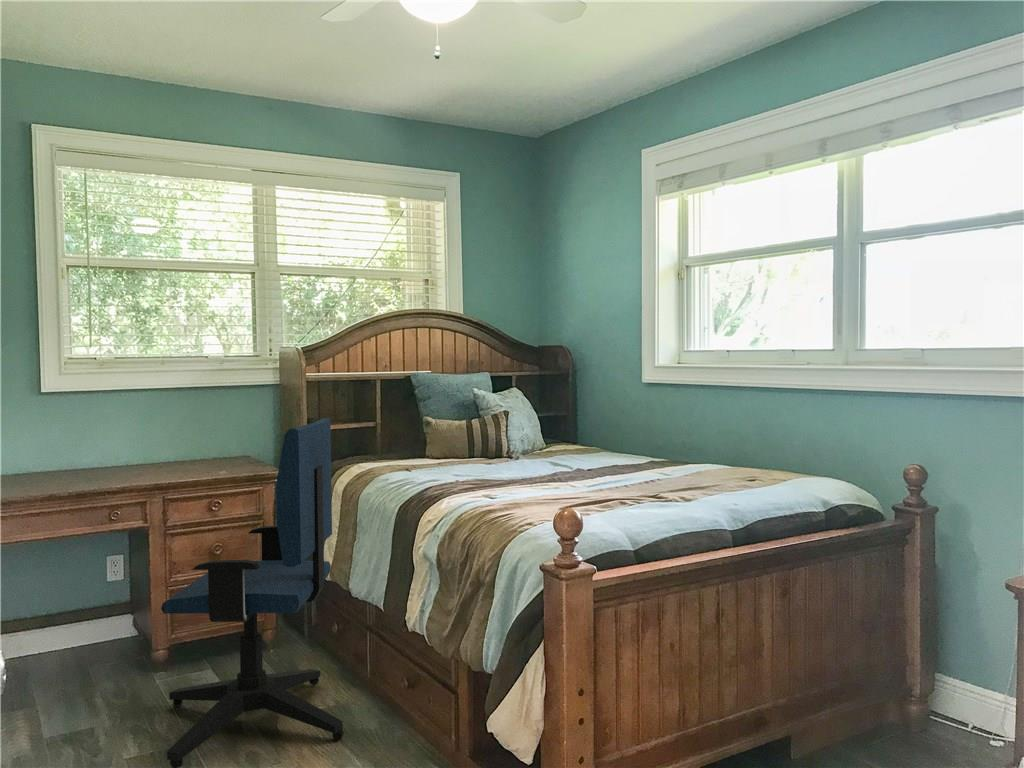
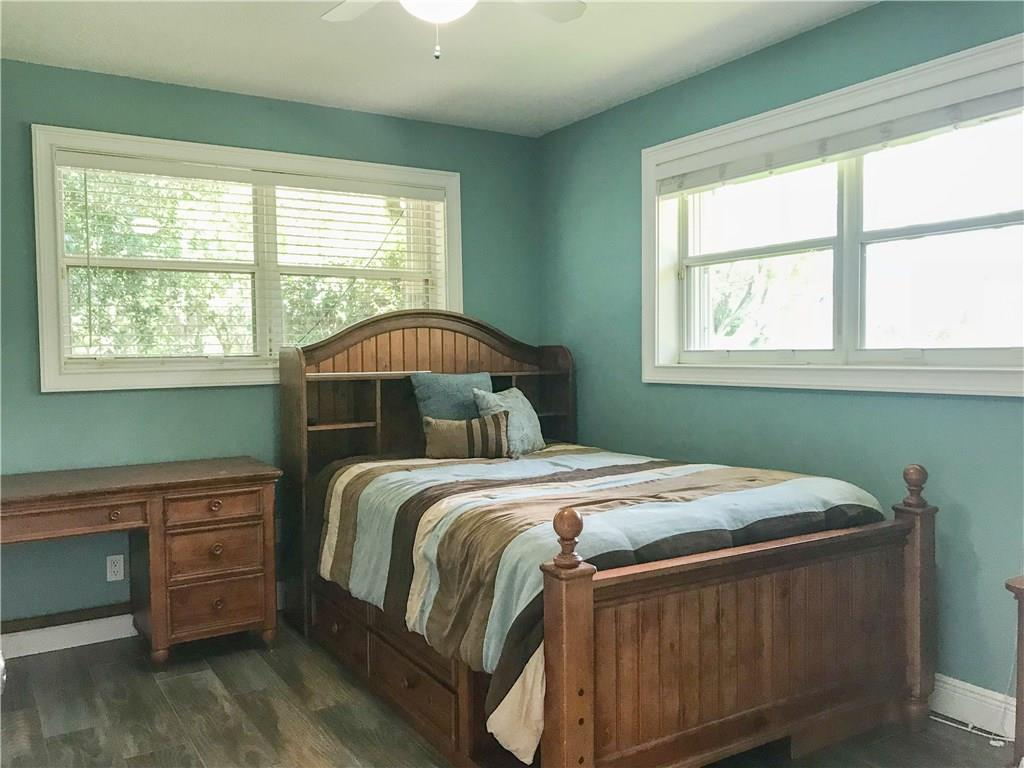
- office chair [160,417,345,768]
